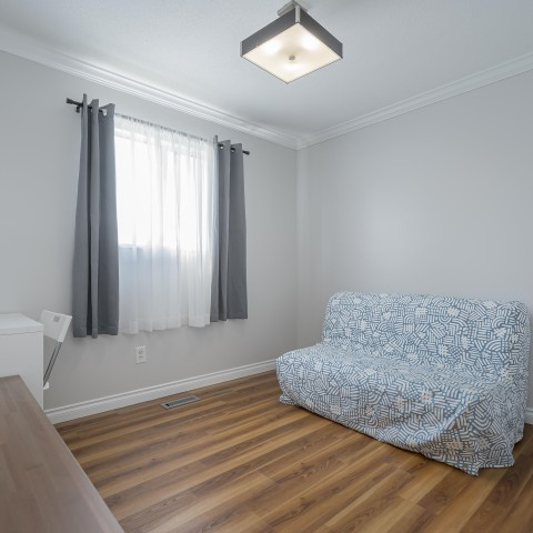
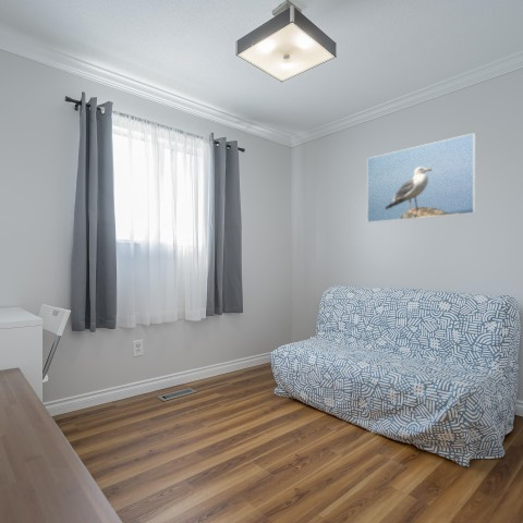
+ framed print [366,132,476,223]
